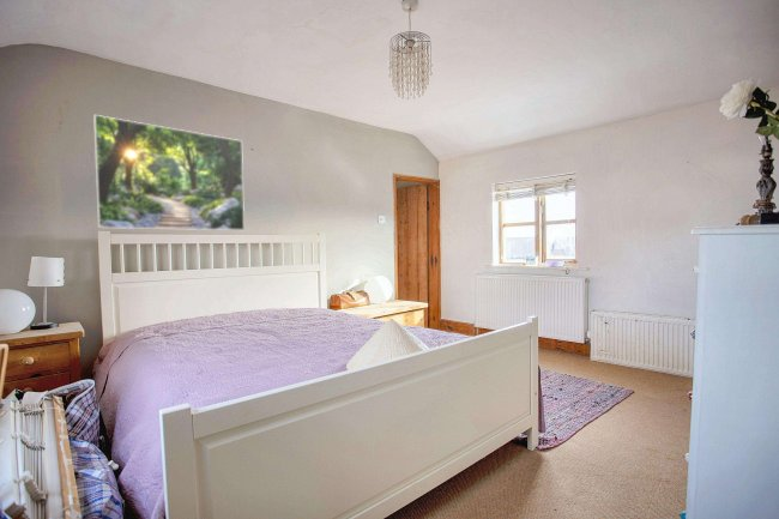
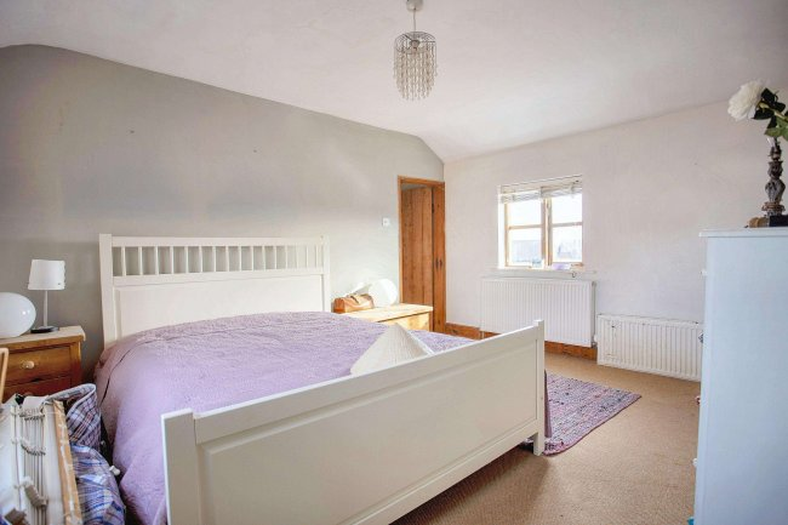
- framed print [92,114,246,231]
